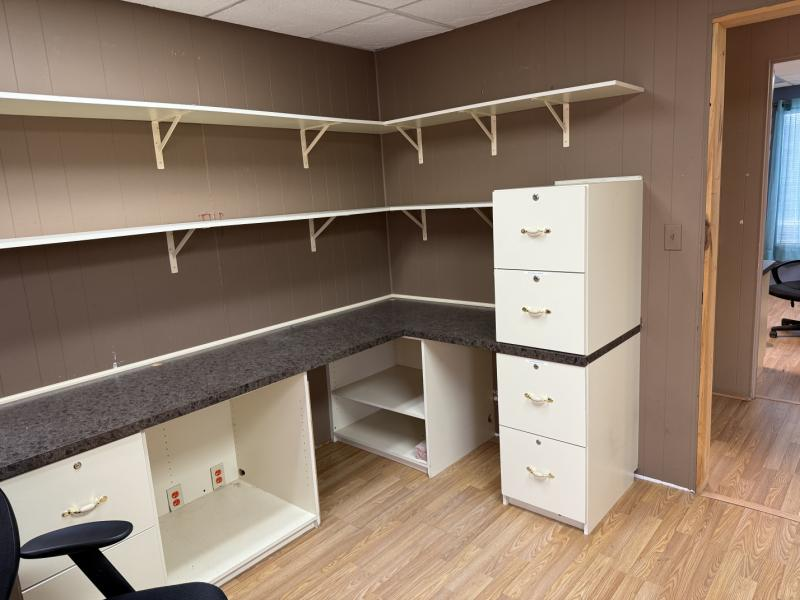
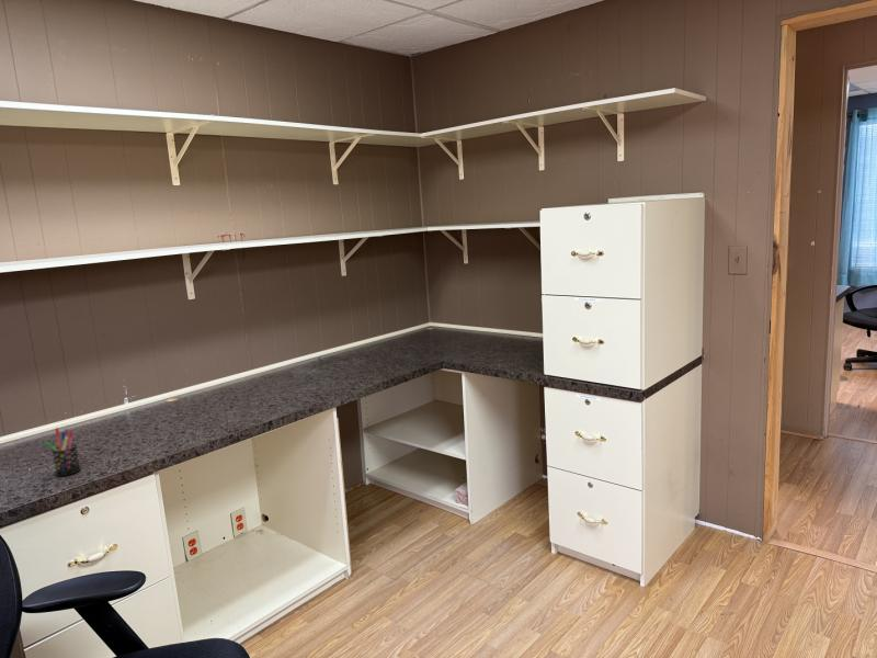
+ pen holder [43,427,81,477]
